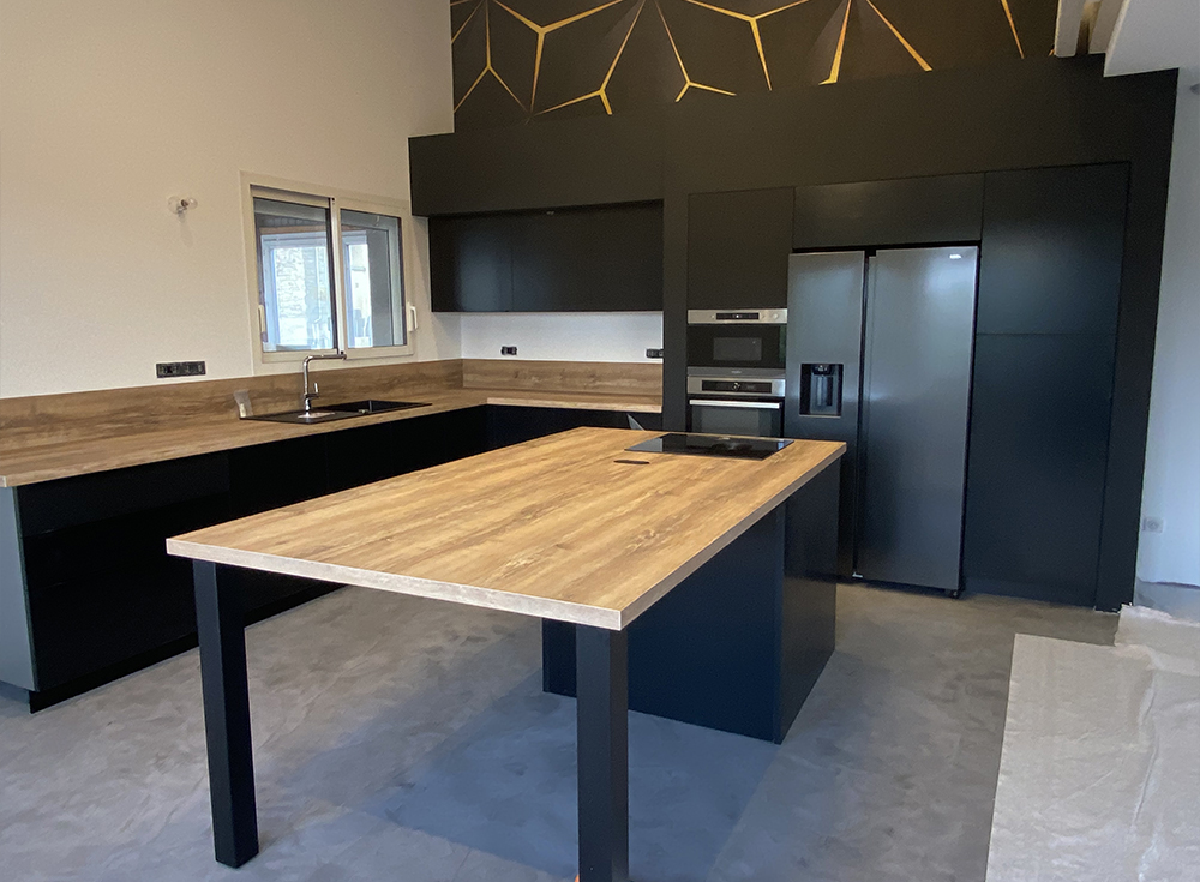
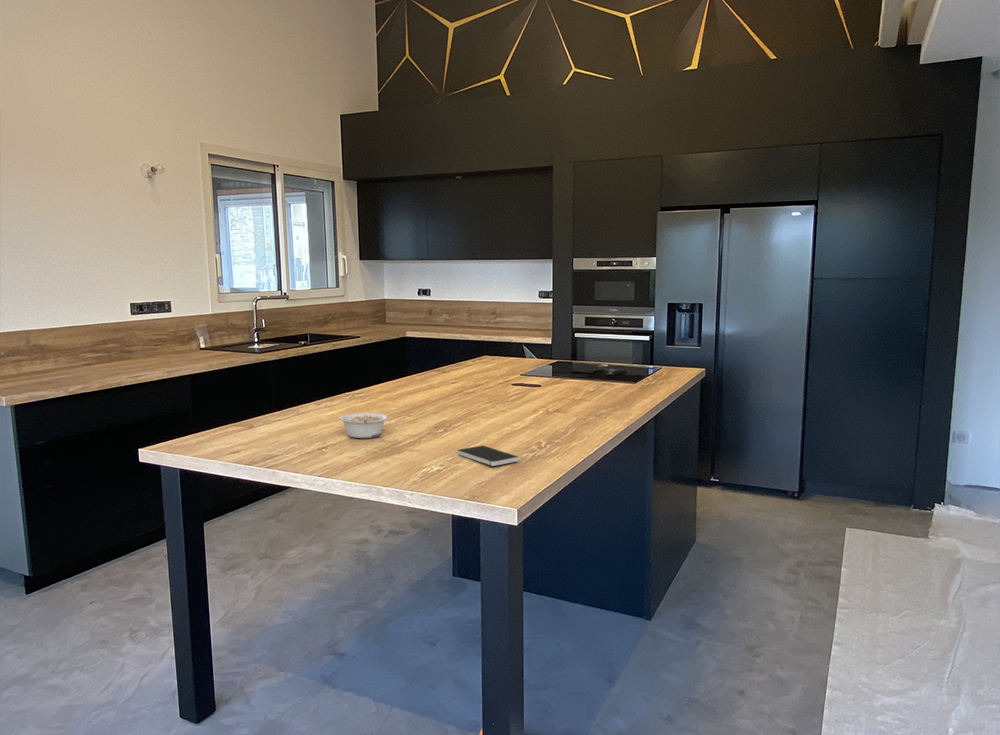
+ legume [339,412,389,439]
+ smartphone [457,445,519,467]
